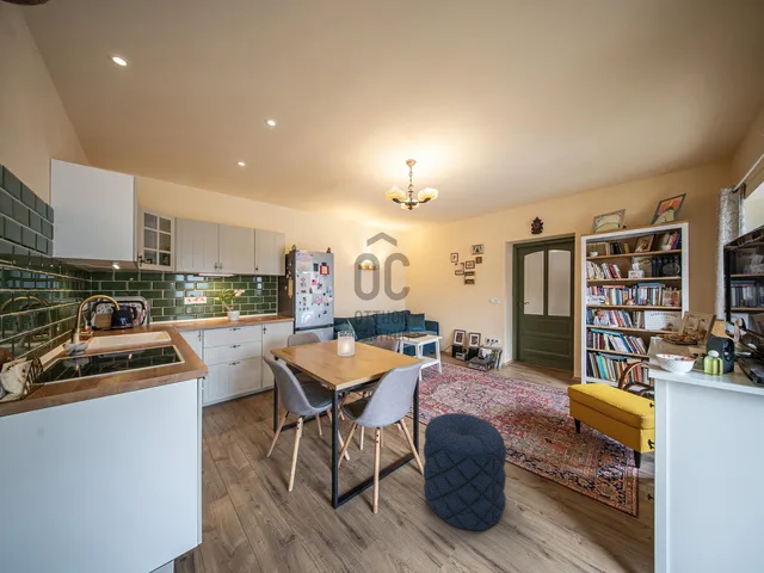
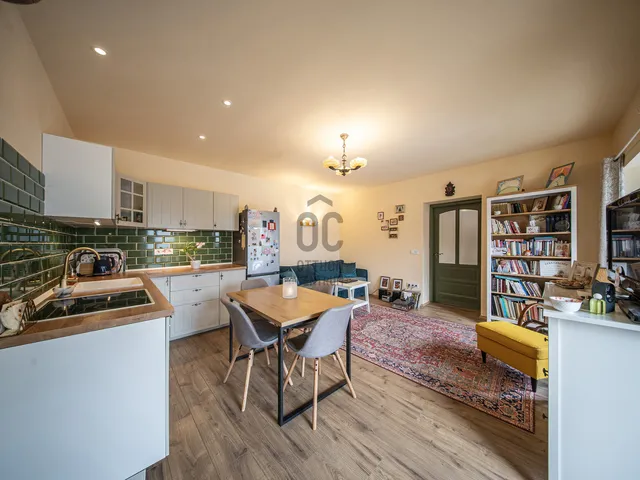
- pouf [423,412,507,531]
